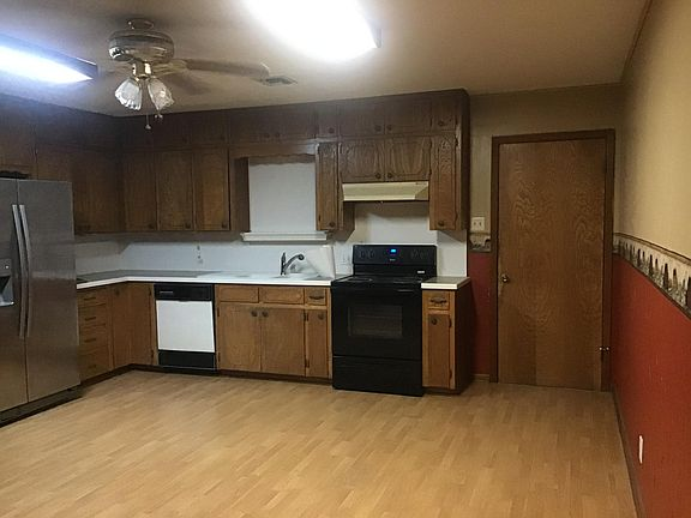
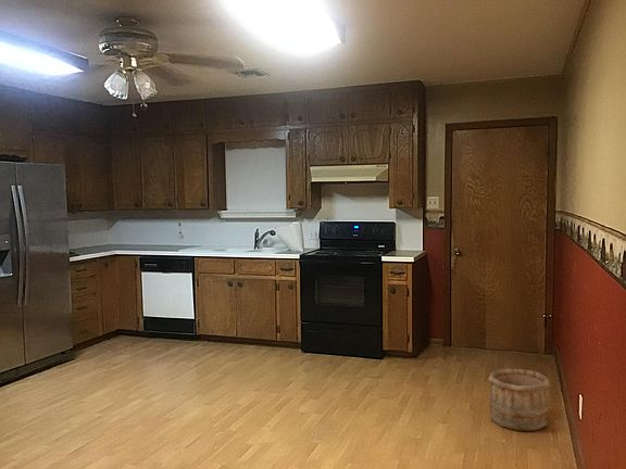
+ wooden bucket [487,368,551,431]
